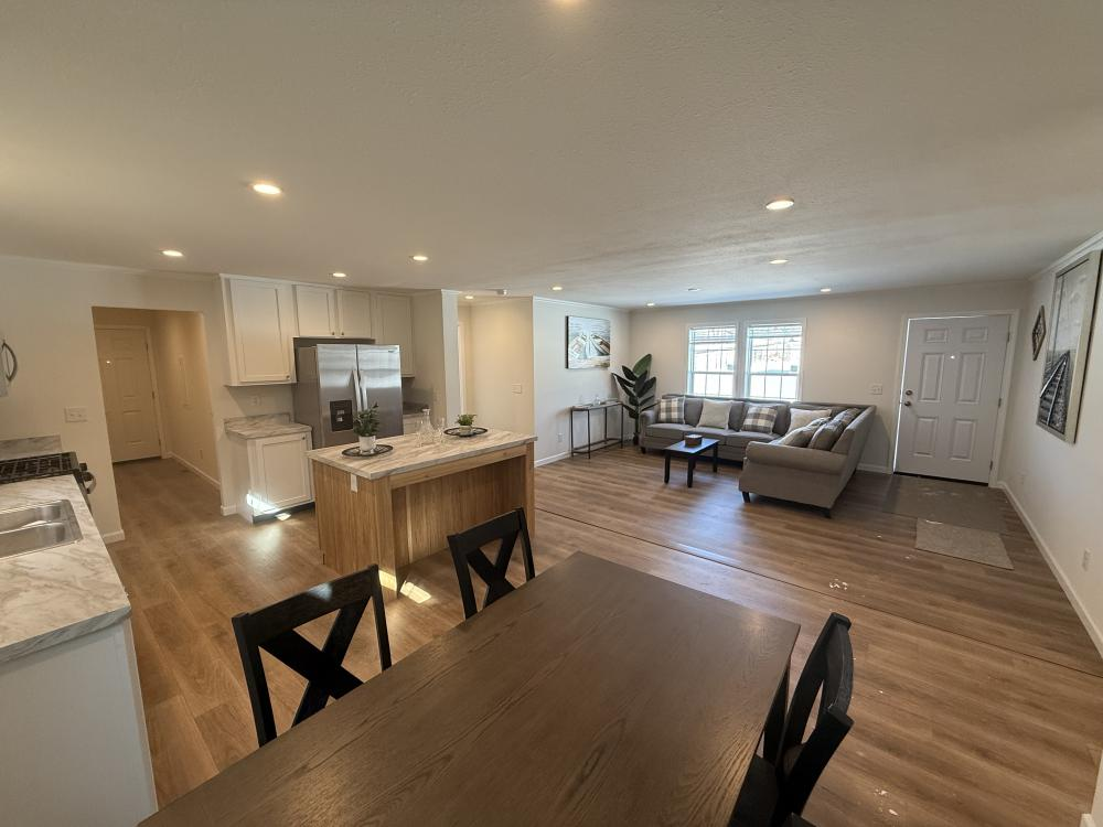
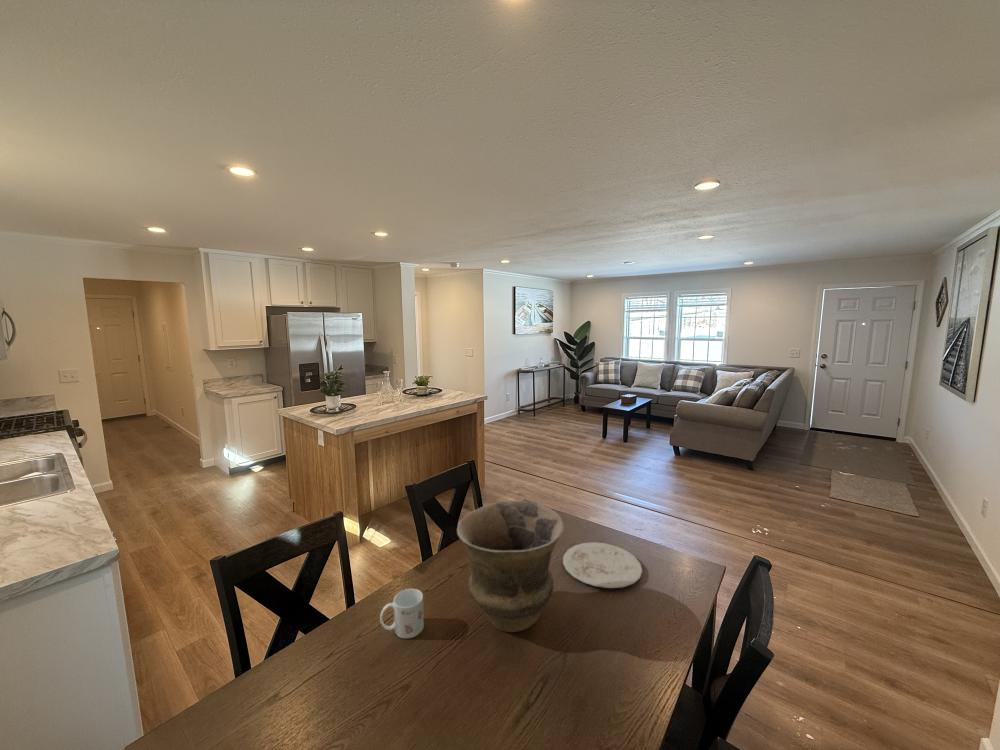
+ vase [456,500,565,633]
+ plate [562,541,643,589]
+ mug [379,588,425,639]
